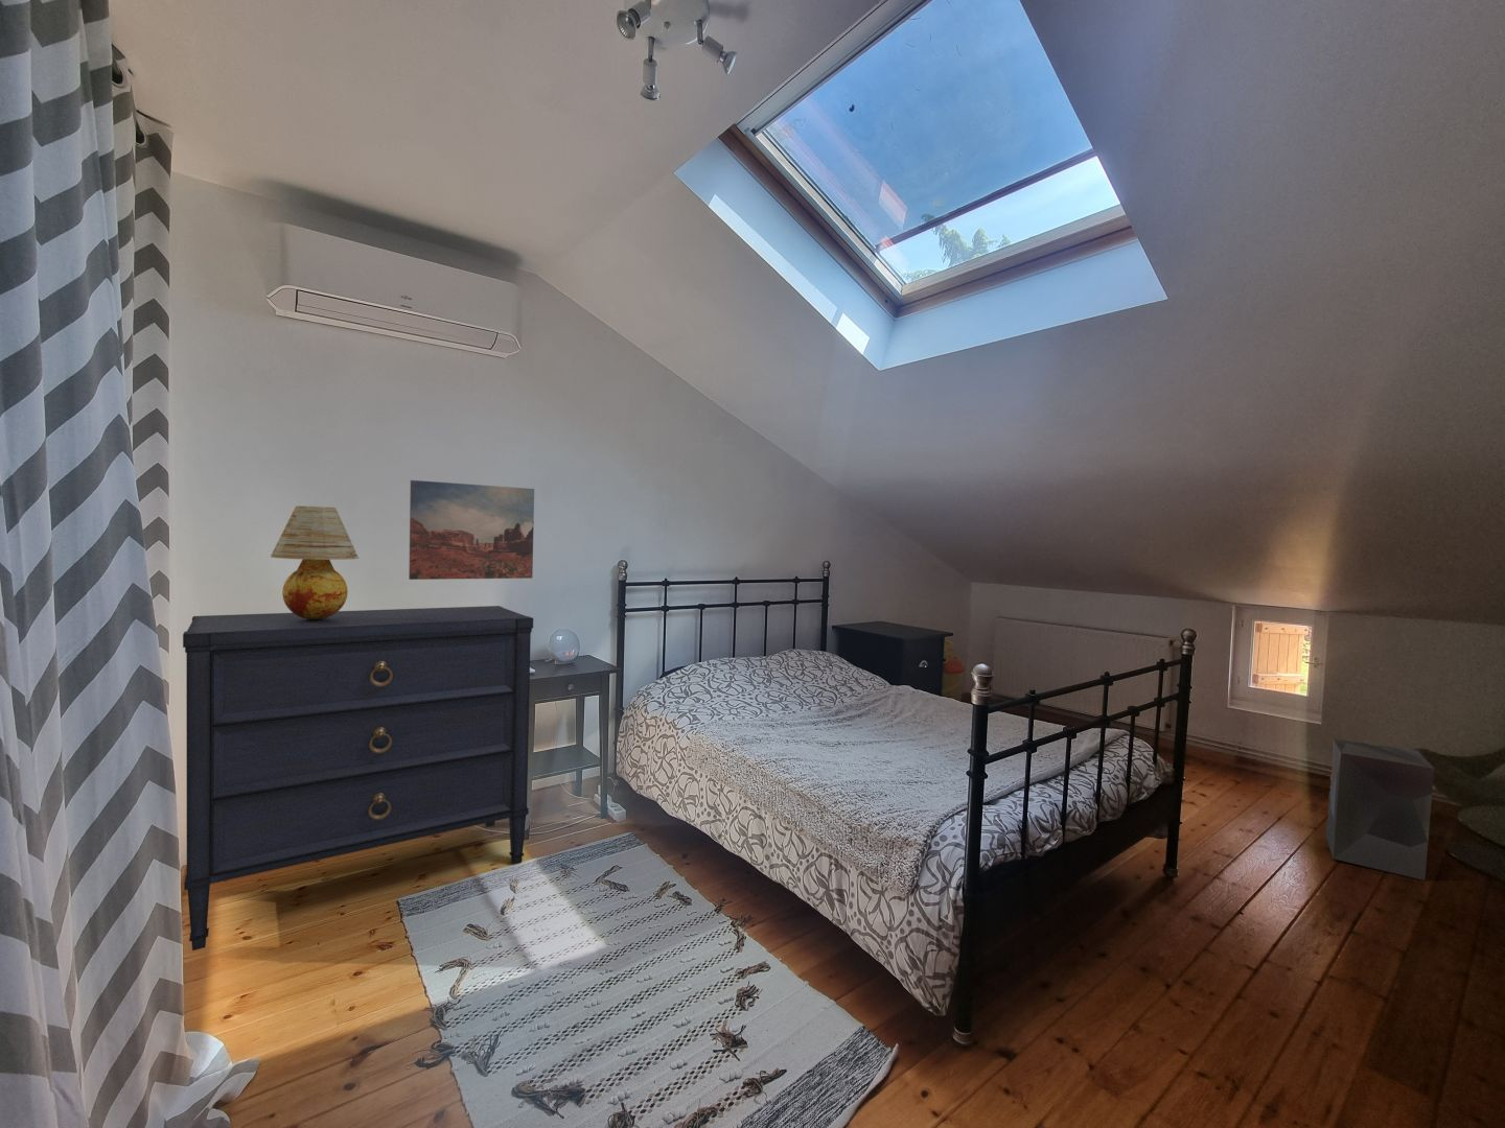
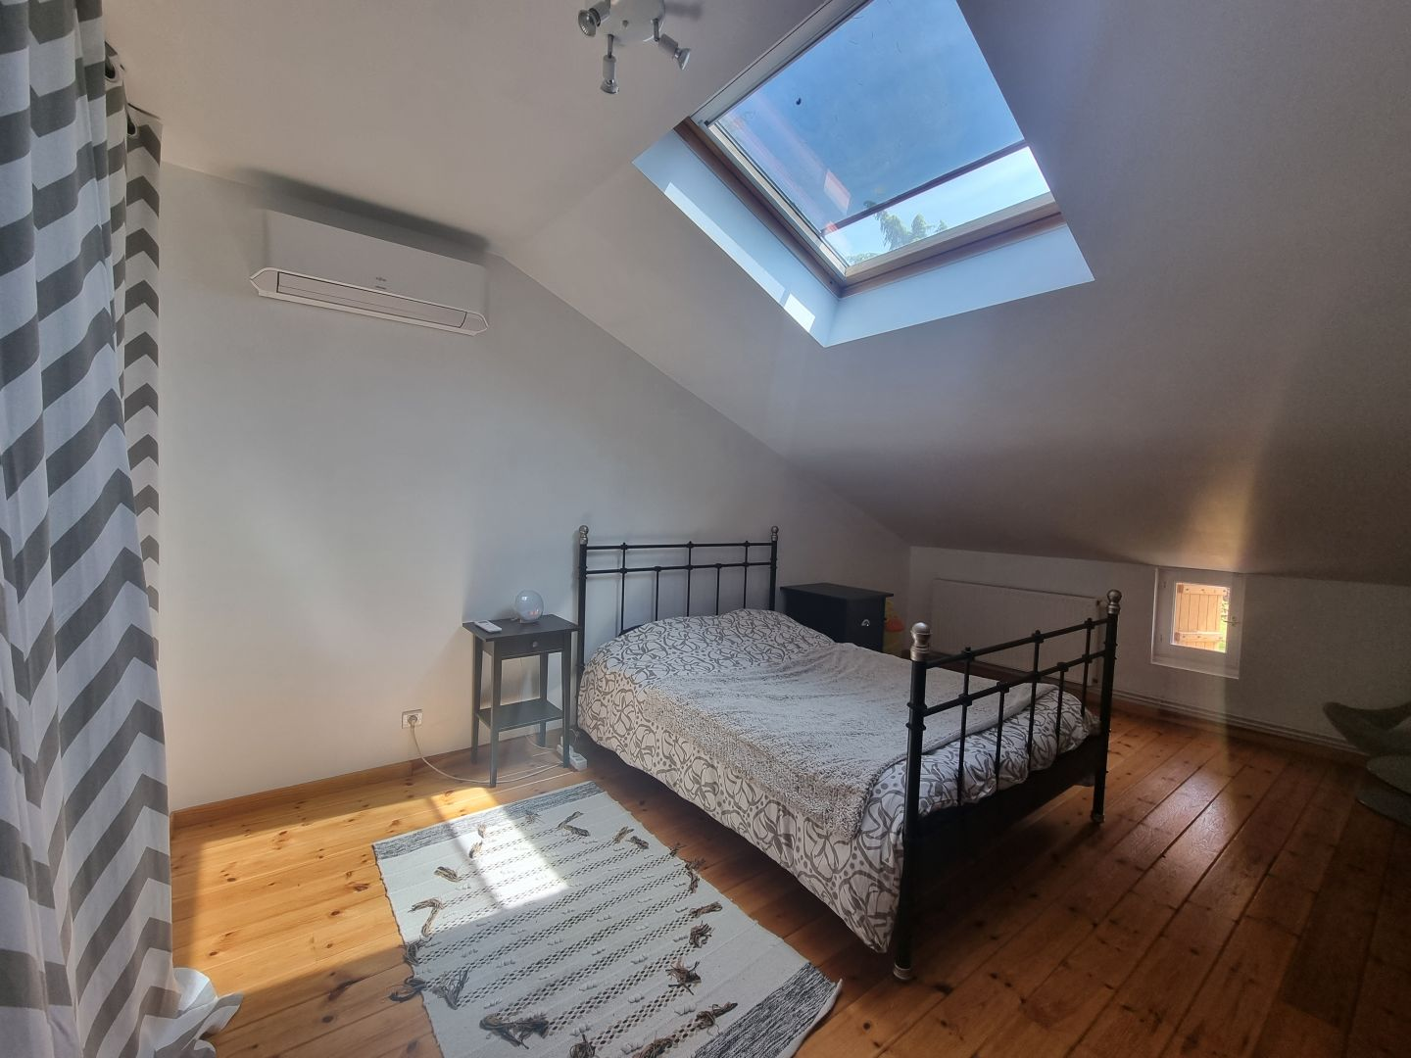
- wall art [408,480,536,581]
- table lamp [270,505,359,620]
- dresser [181,604,534,951]
- storage bin [1325,737,1435,882]
